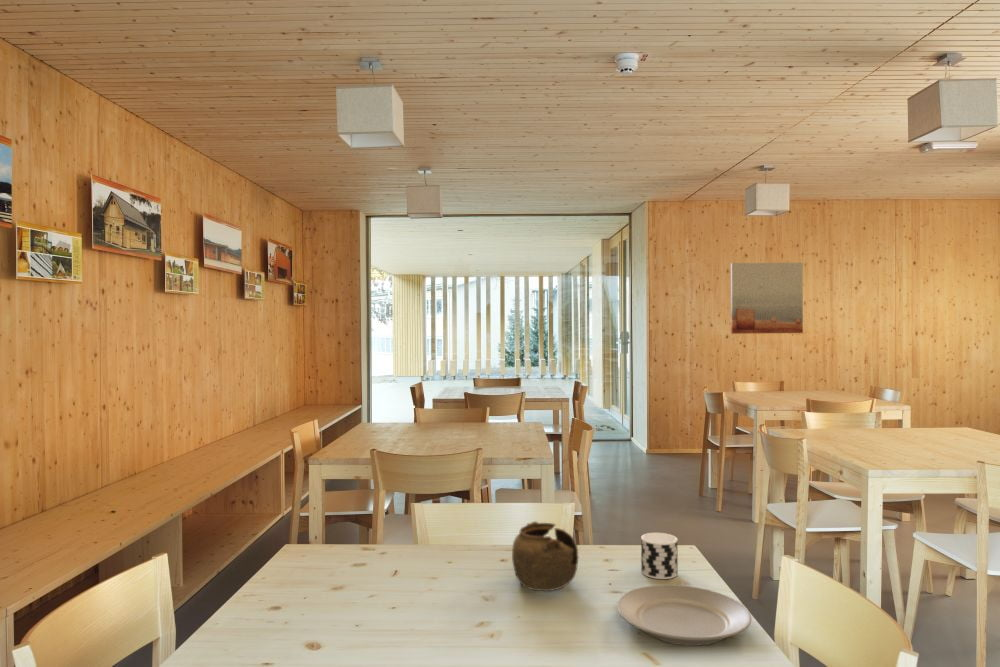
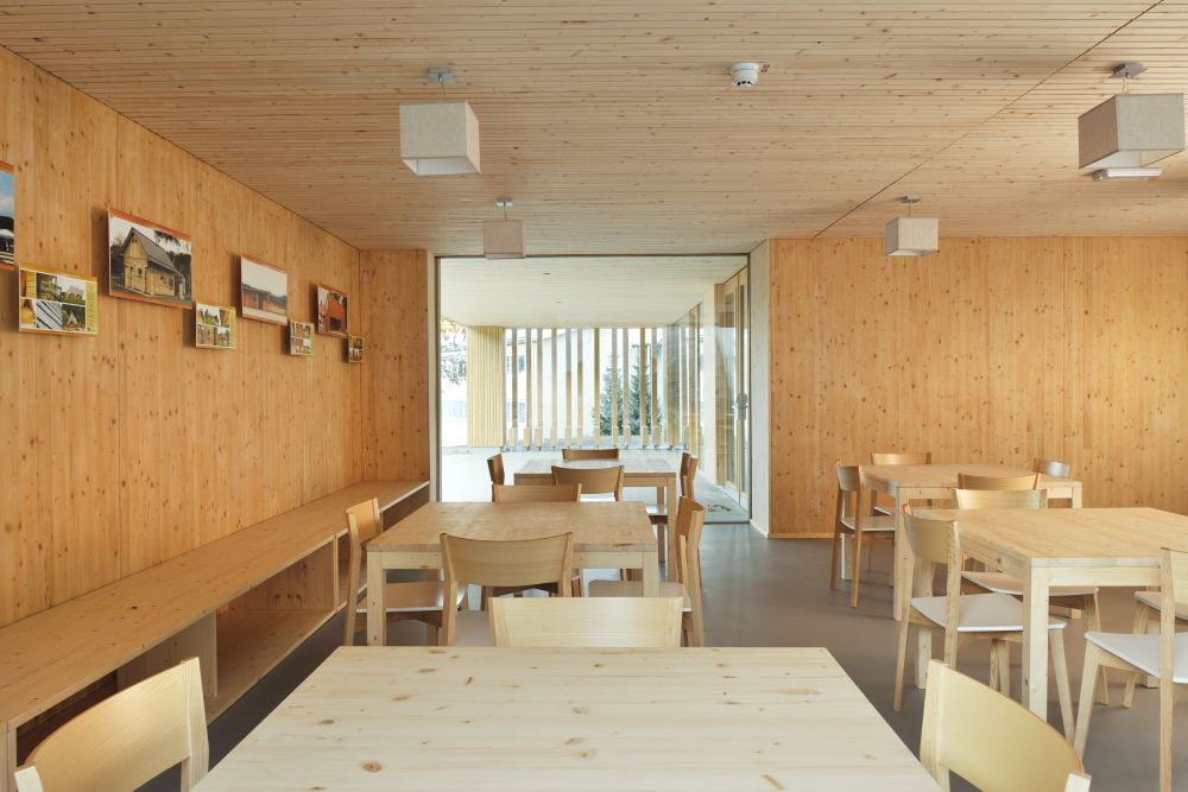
- plate [616,584,752,647]
- wall art [730,262,804,335]
- cup [640,532,679,580]
- teapot [511,520,580,592]
